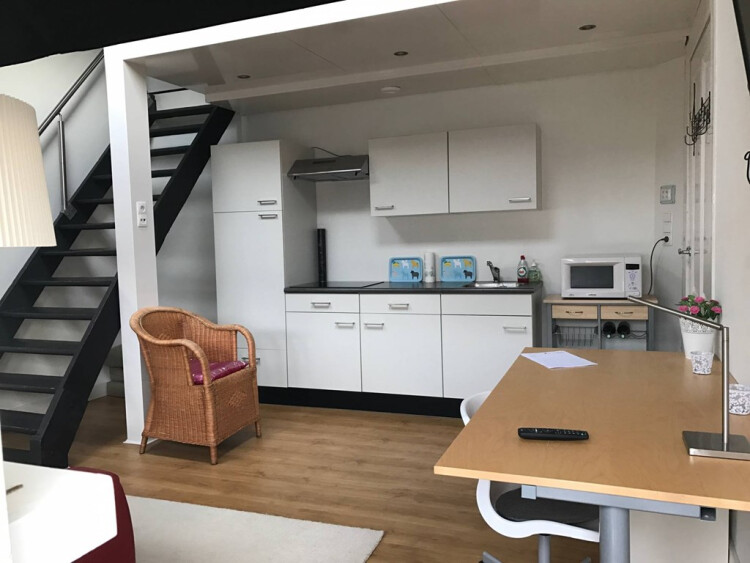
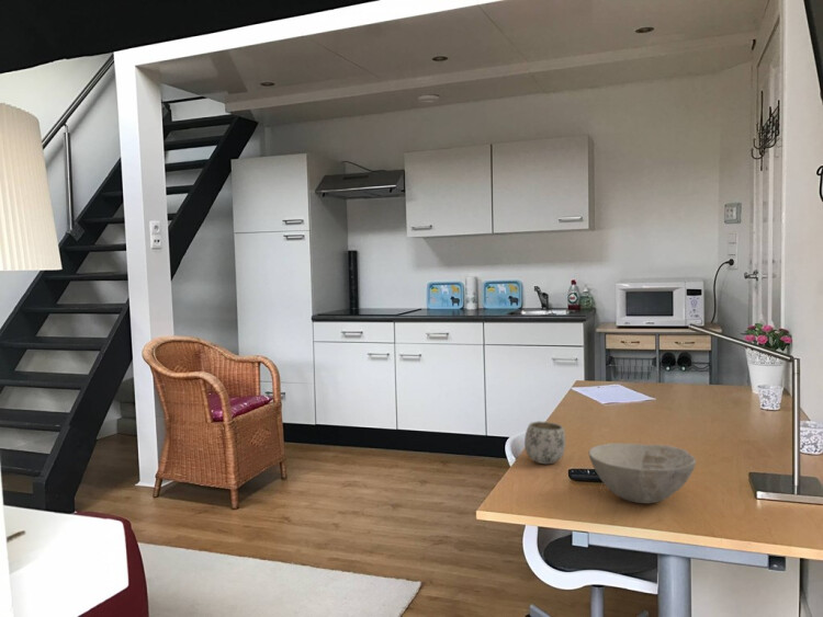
+ bowl [588,442,697,504]
+ mug [523,420,566,465]
